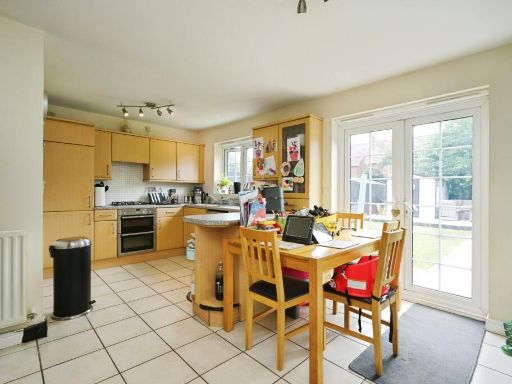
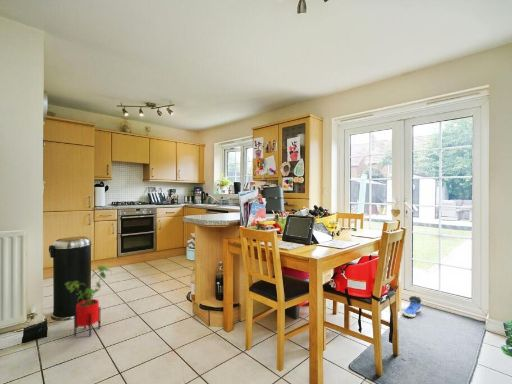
+ house plant [64,264,113,337]
+ sneaker [403,295,422,318]
